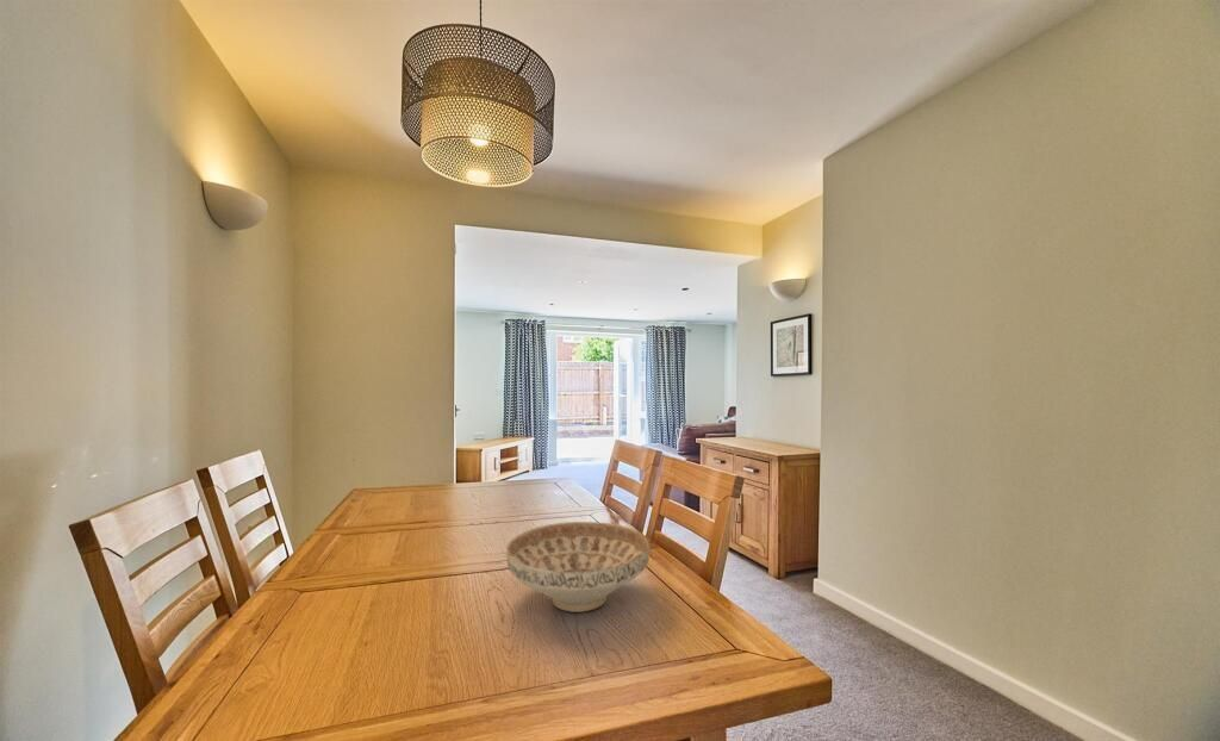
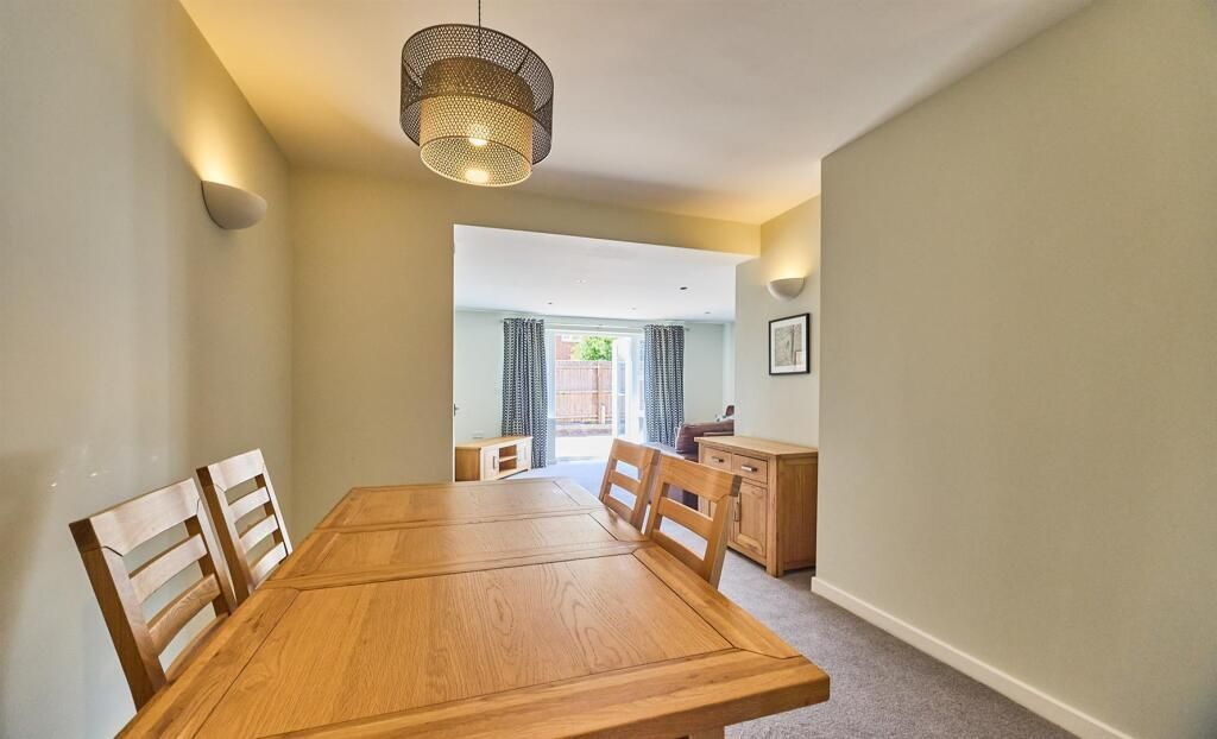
- decorative bowl [505,521,652,614]
